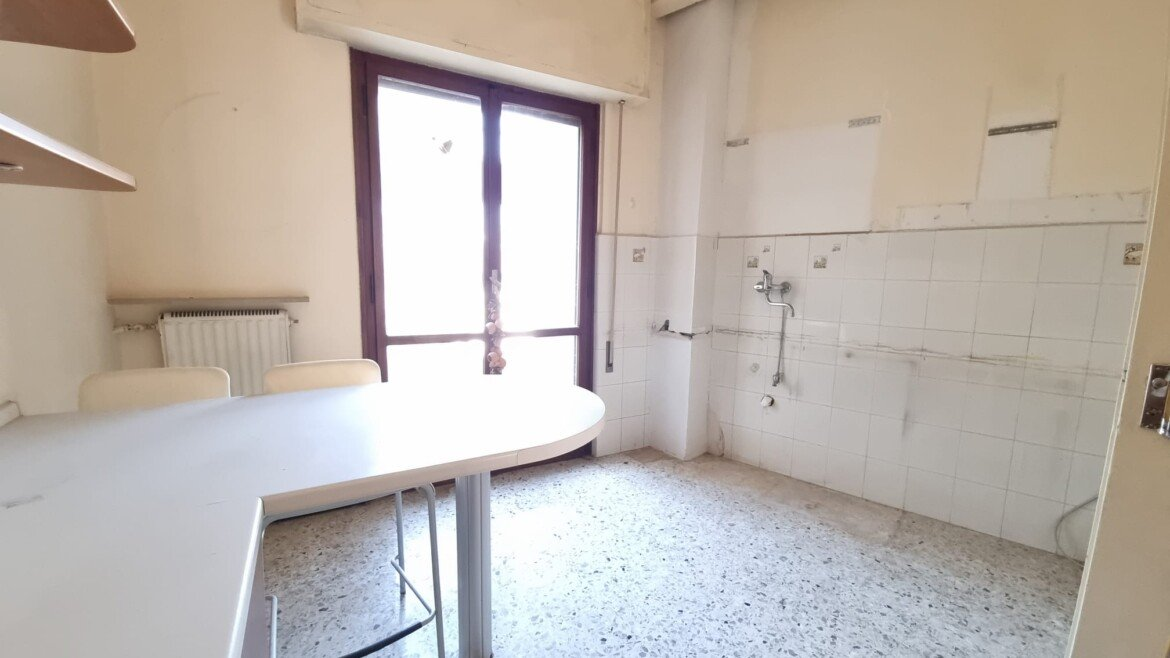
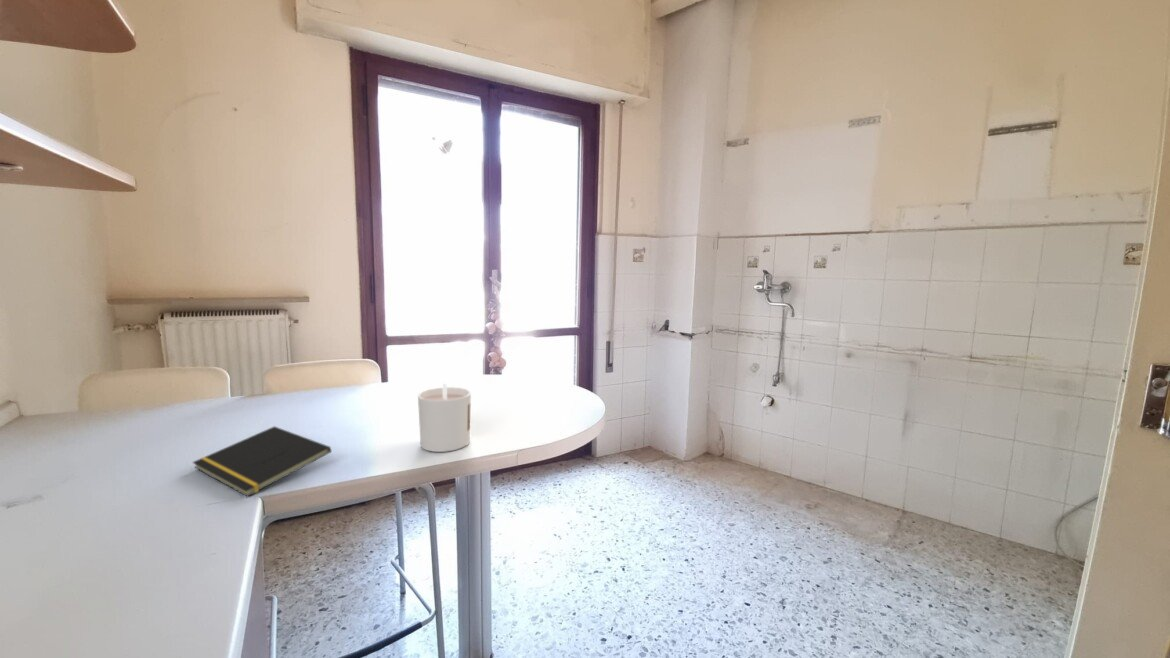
+ candle [417,382,472,453]
+ notepad [192,425,332,498]
